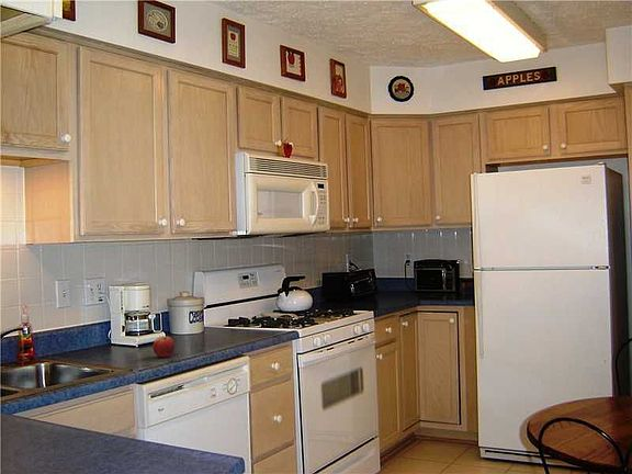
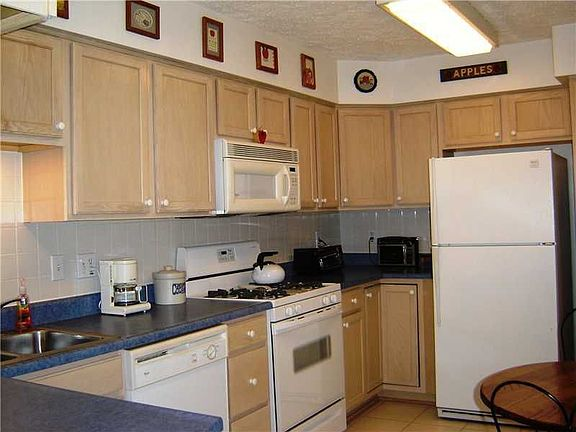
- fruit [151,336,176,358]
